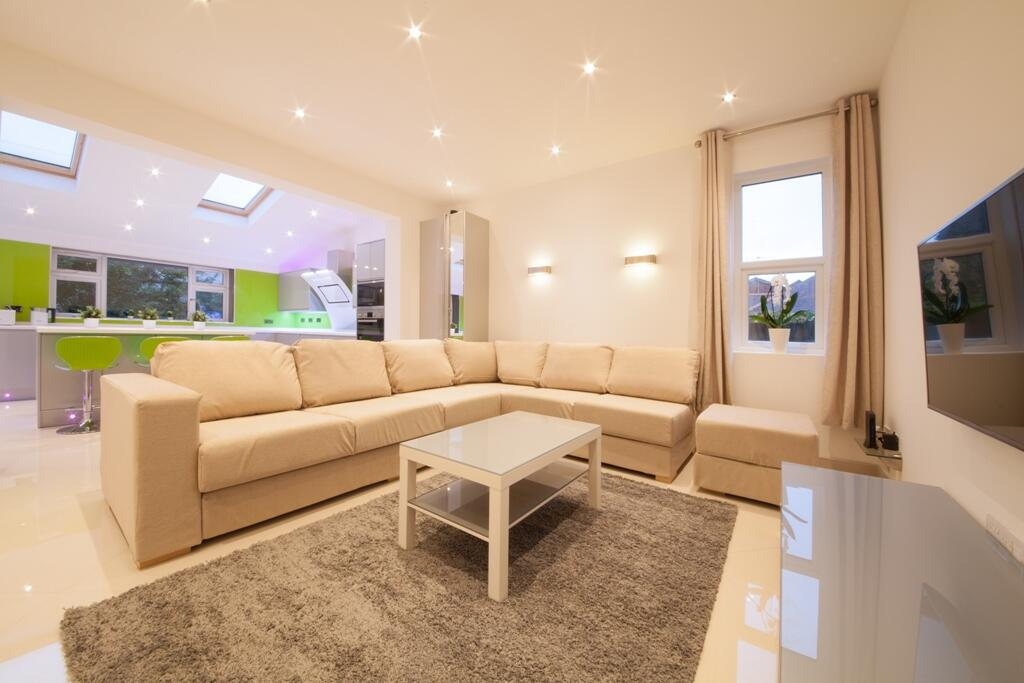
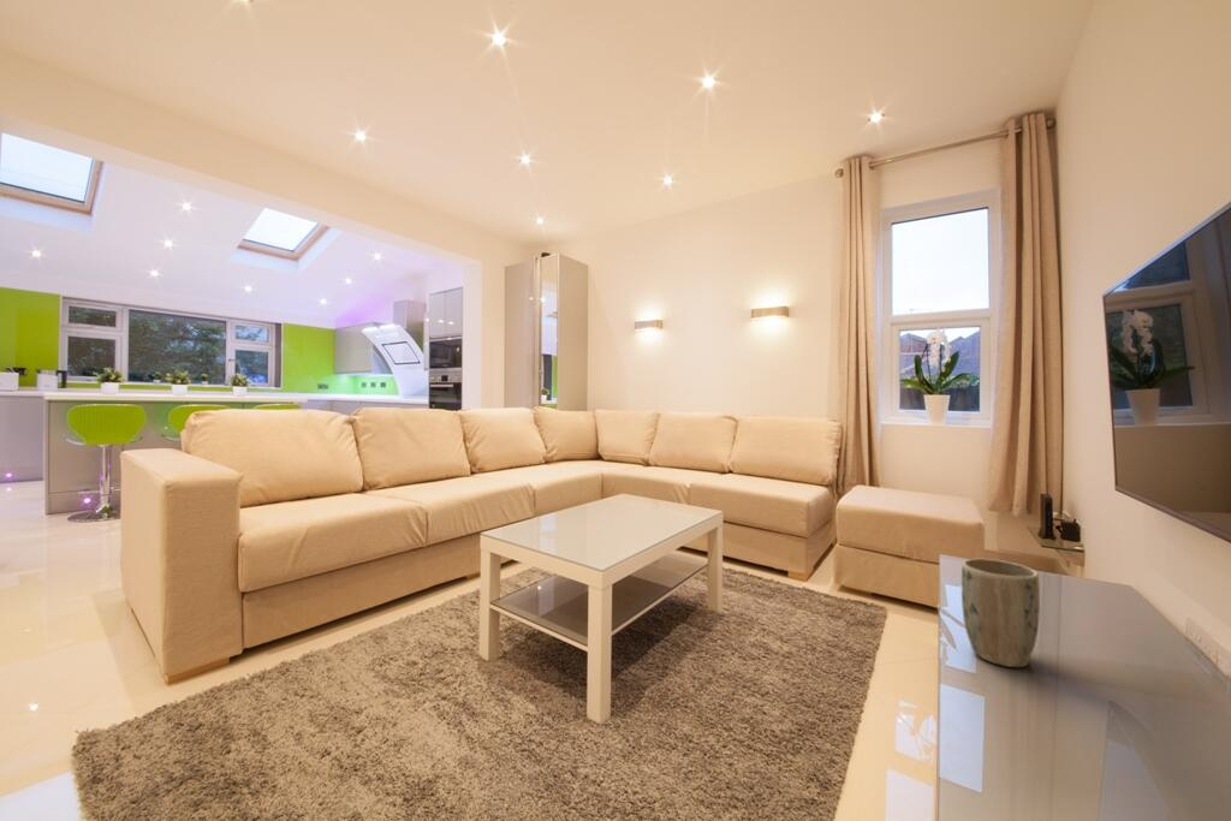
+ plant pot [961,558,1041,668]
